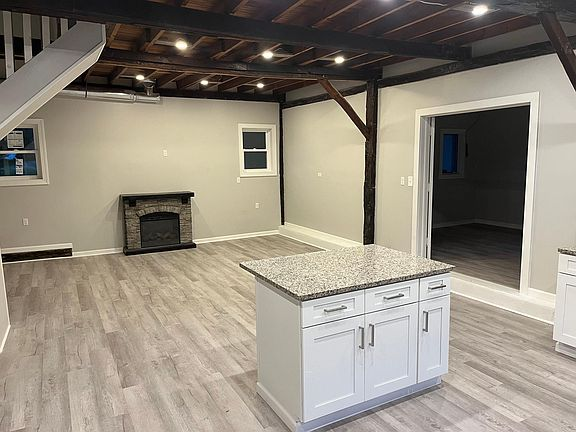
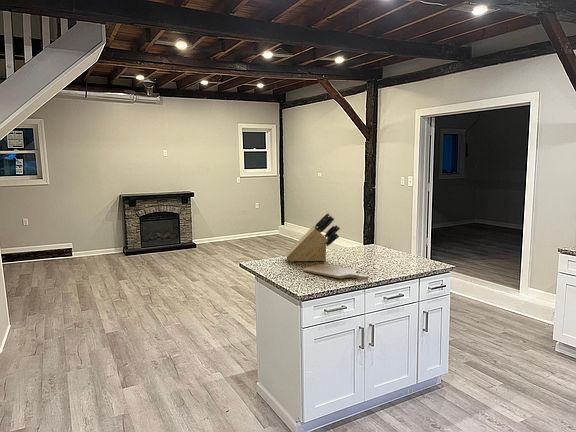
+ chopping board [303,263,370,281]
+ knife block [285,212,341,263]
